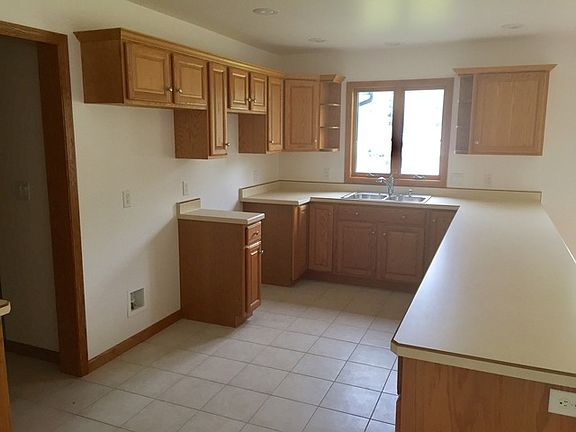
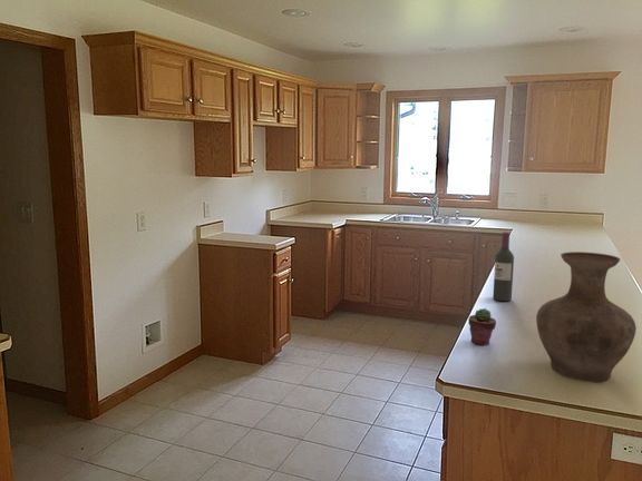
+ potted succulent [467,307,497,346]
+ vase [535,251,638,383]
+ wine bottle [493,230,515,302]
